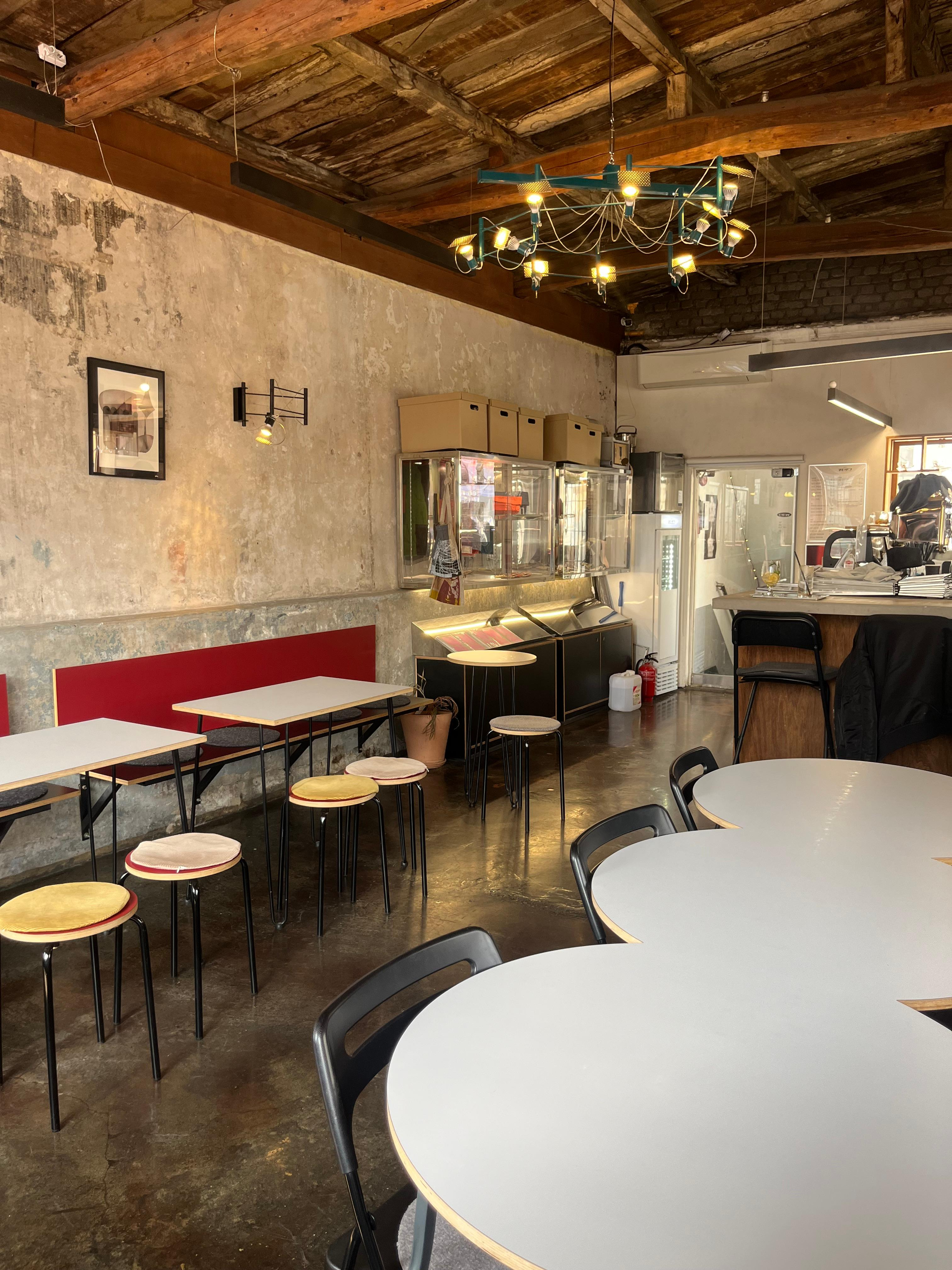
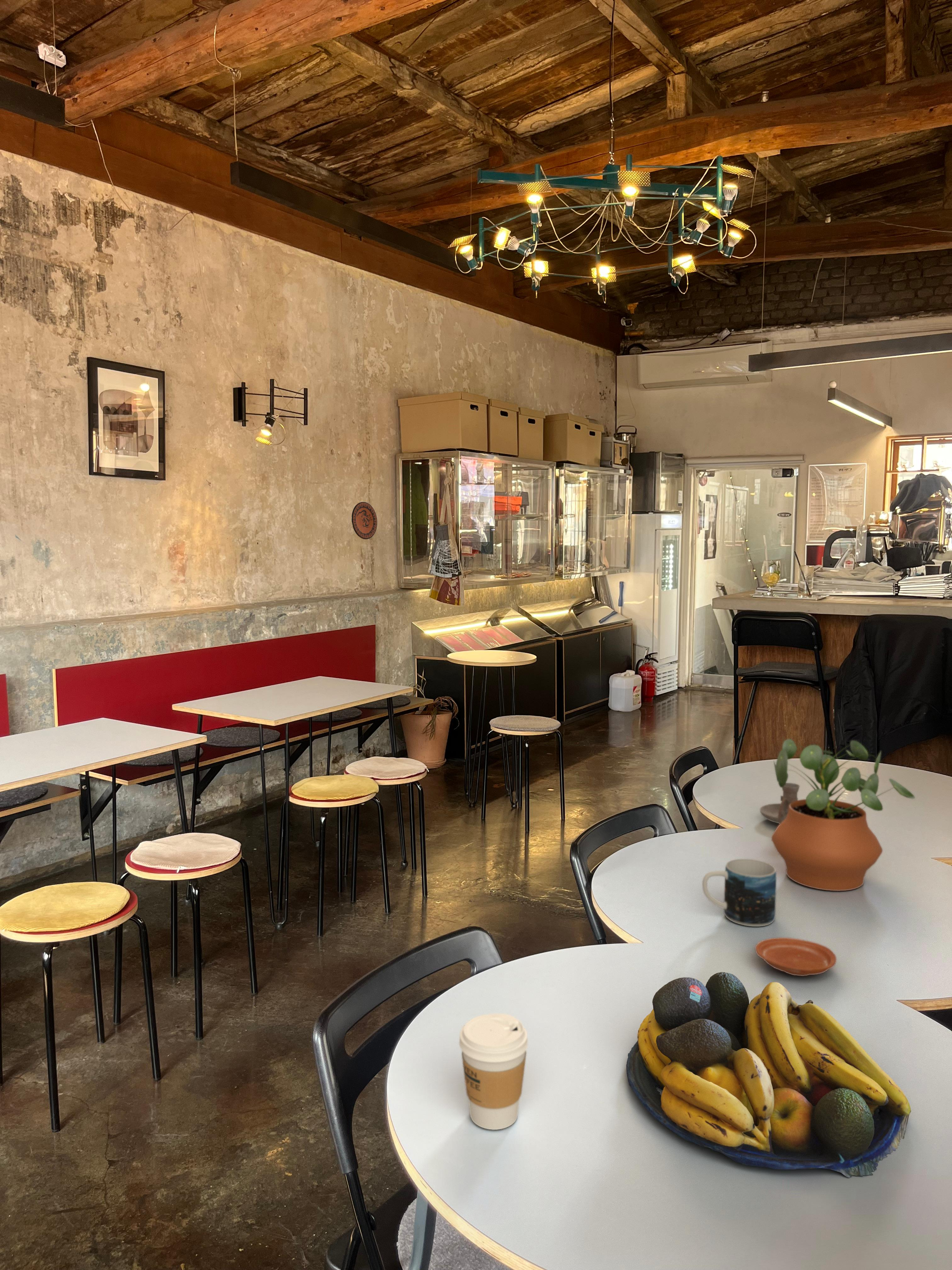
+ plate [755,937,837,976]
+ candle holder [760,782,800,824]
+ fruit bowl [626,972,911,1178]
+ potted plant [771,739,915,891]
+ decorative plate [351,502,377,540]
+ coffee cup [459,1013,528,1130]
+ mug [702,859,777,927]
